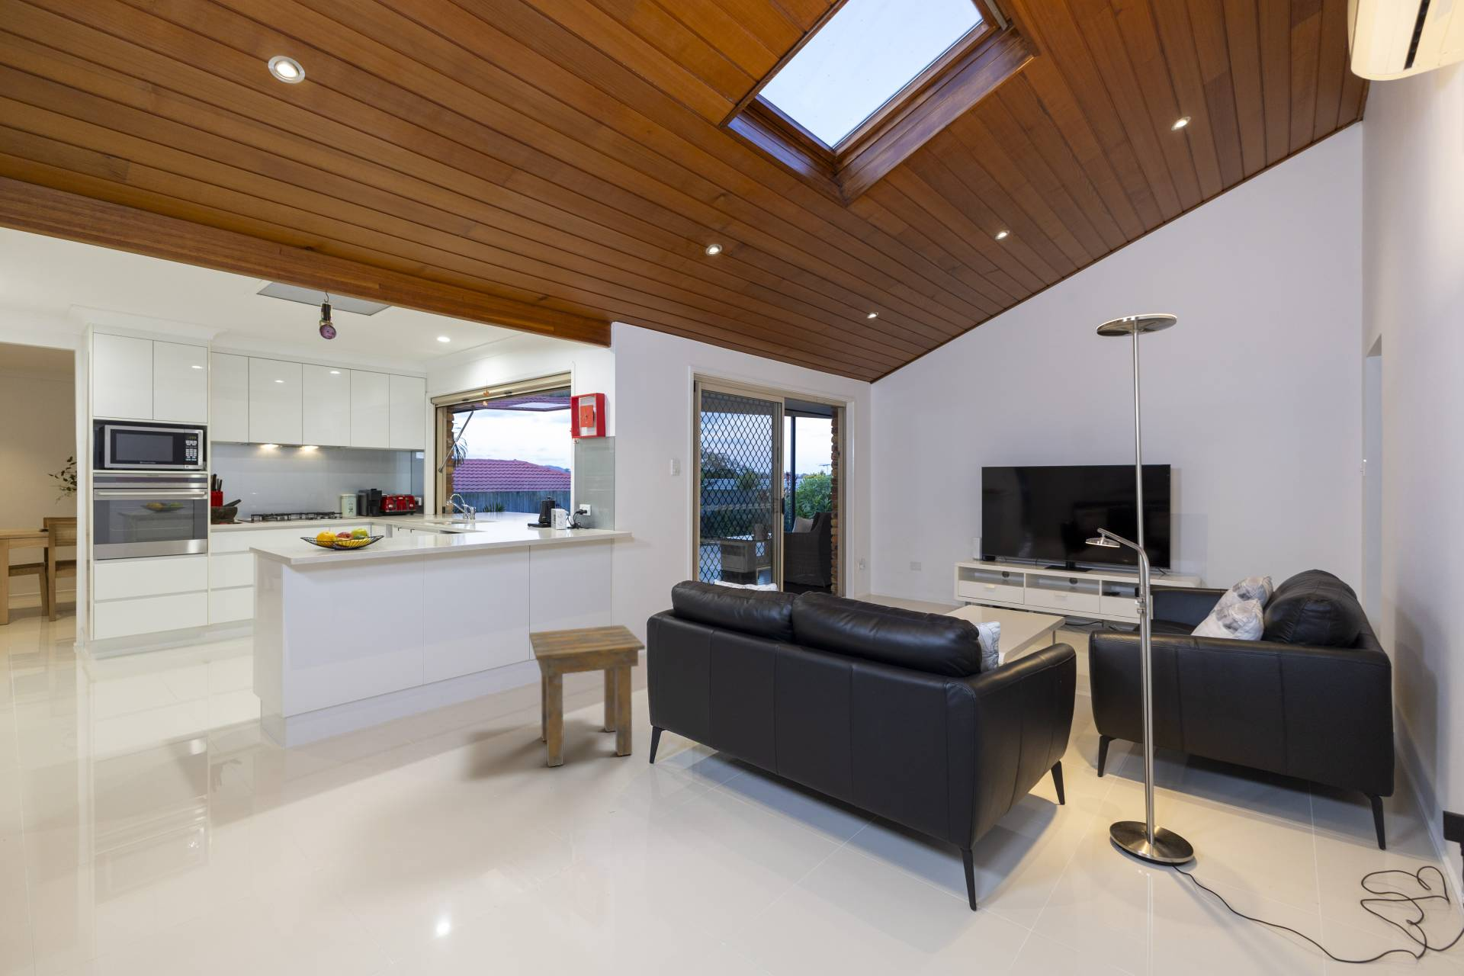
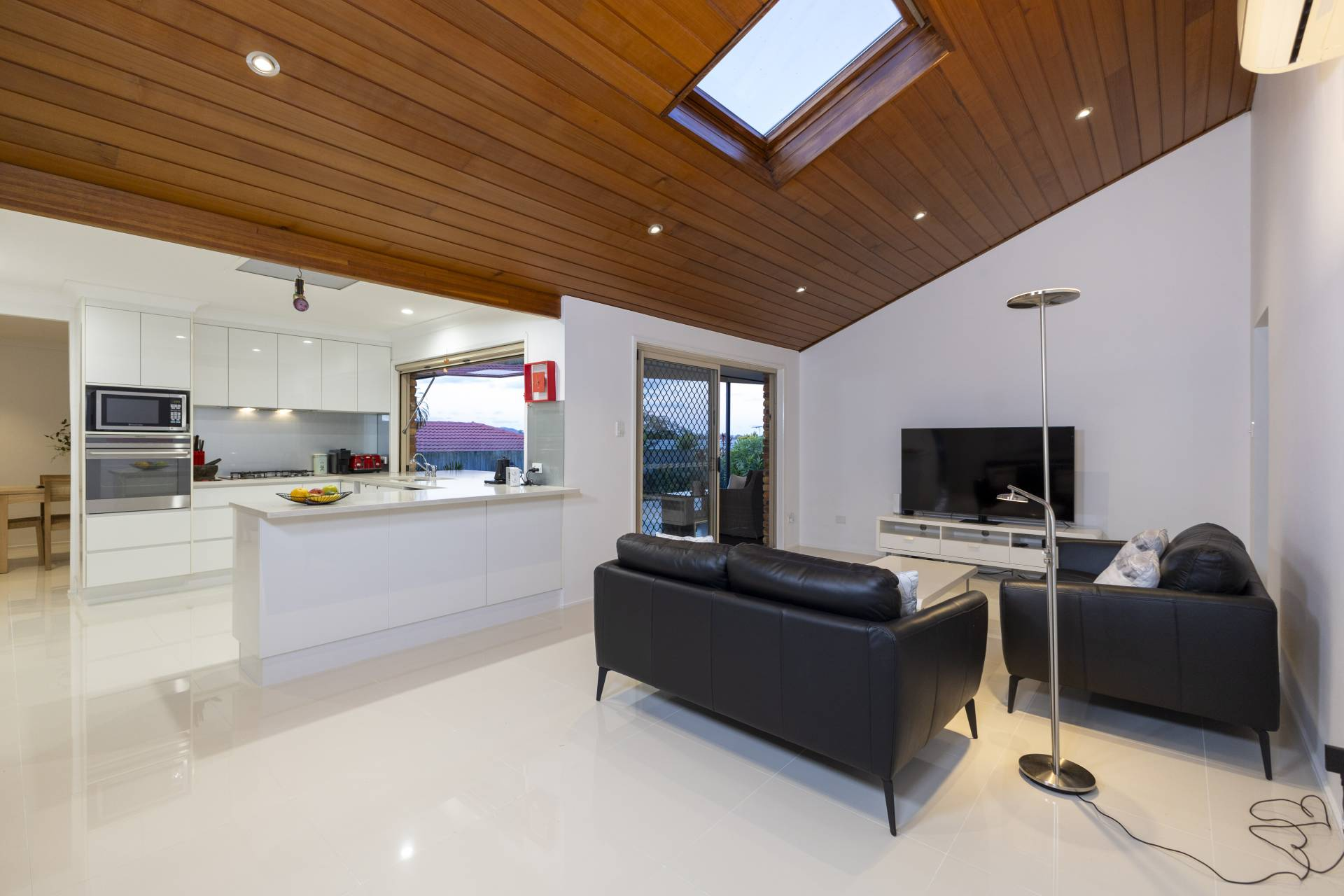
- side table [528,624,646,768]
